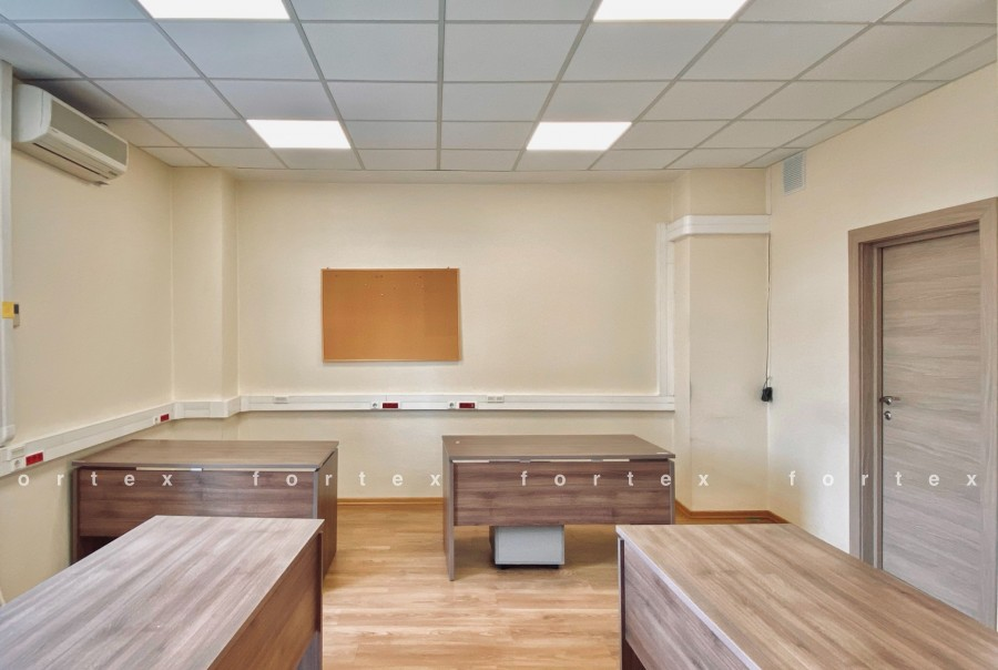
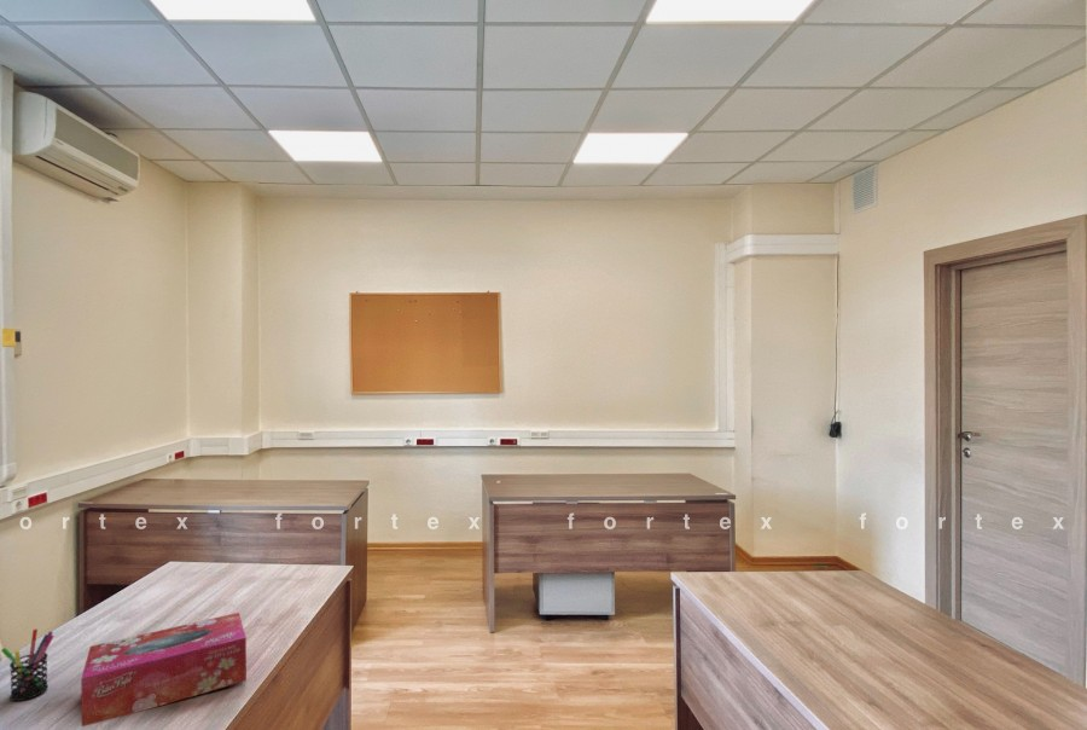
+ tissue box [80,612,248,728]
+ pen holder [0,627,56,702]
